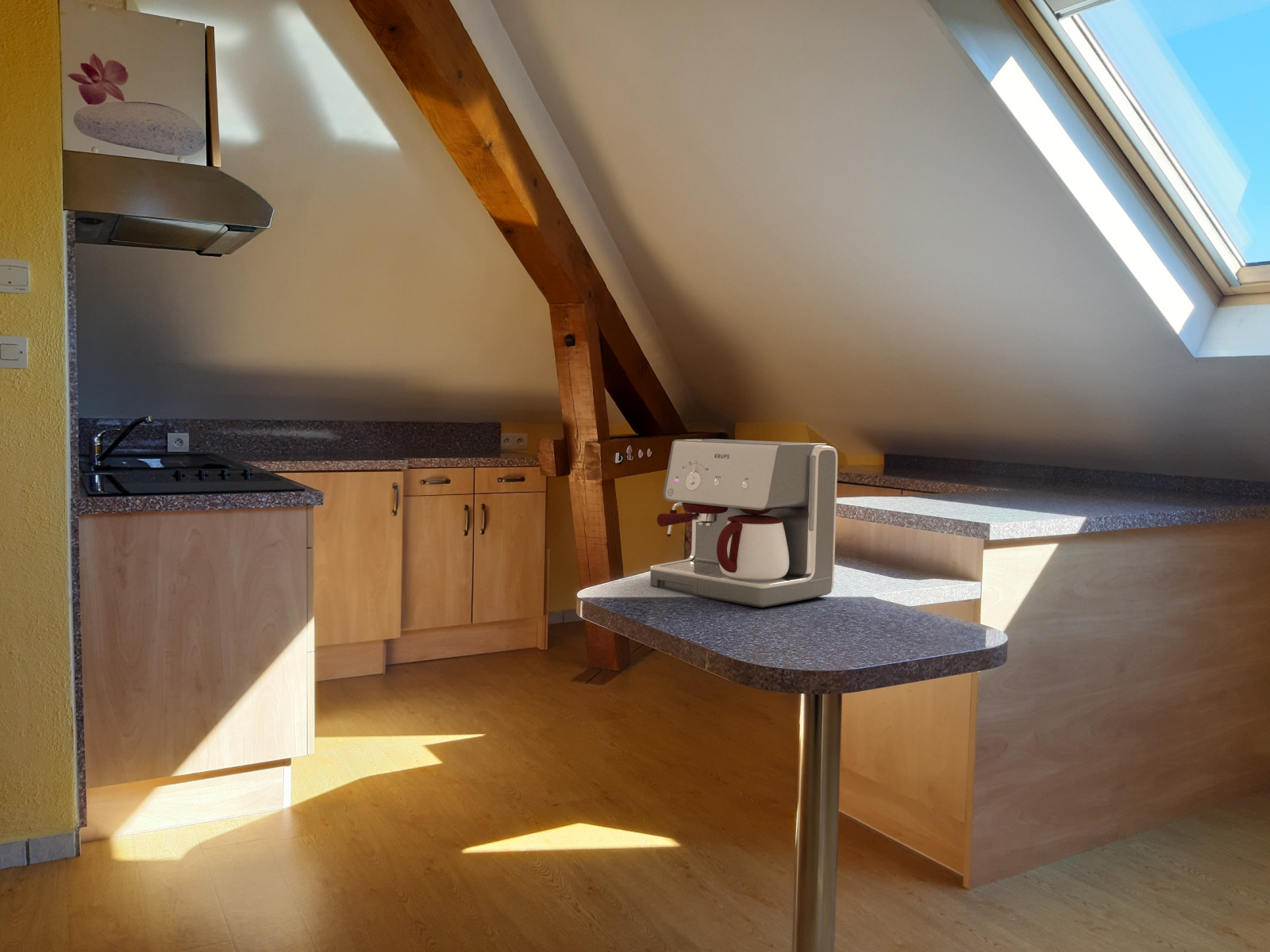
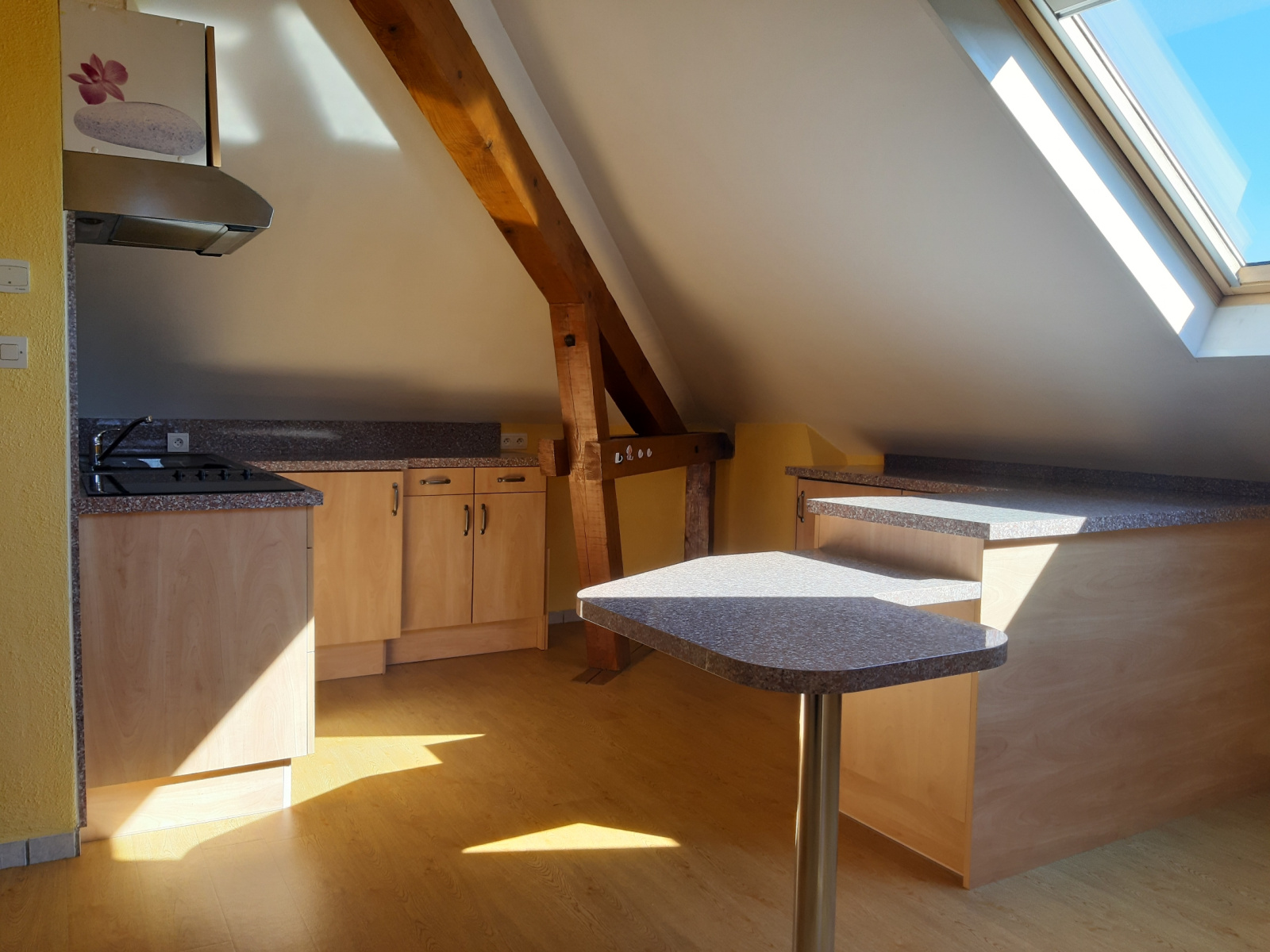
- coffee maker [649,439,838,608]
